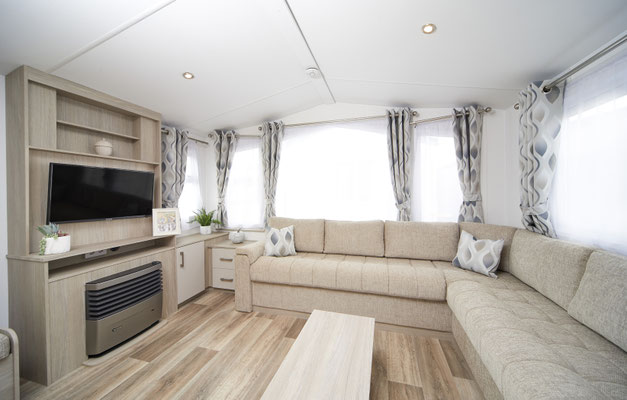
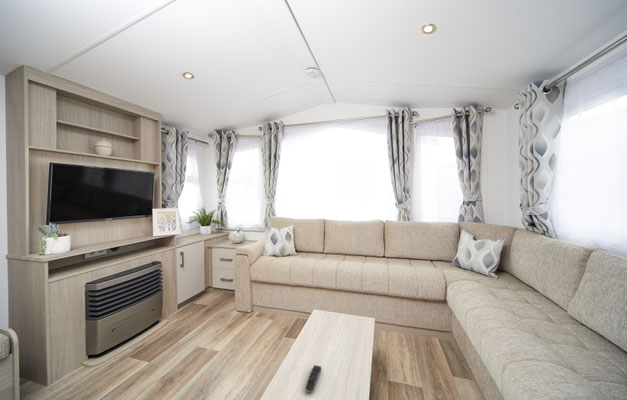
+ remote control [304,364,322,394]
